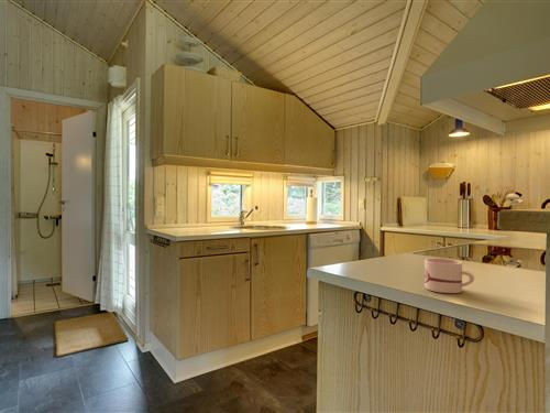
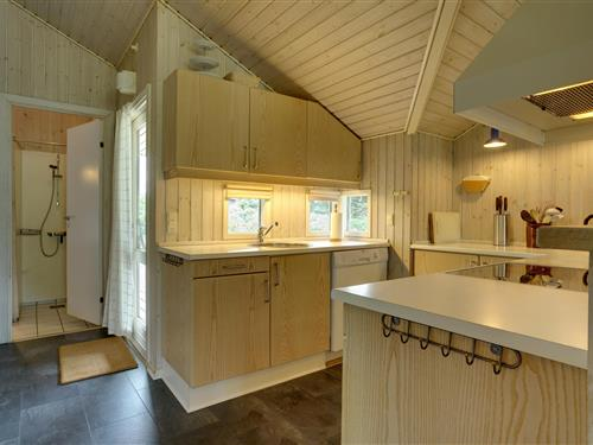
- mug [424,258,475,294]
